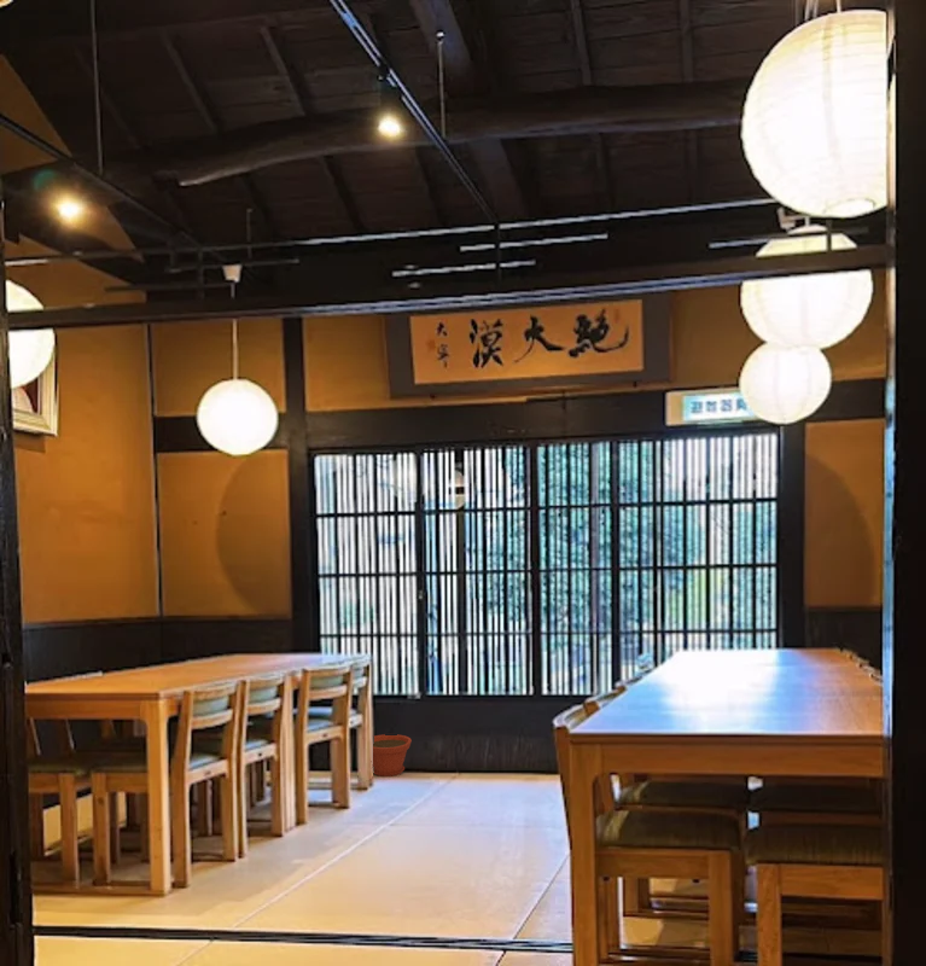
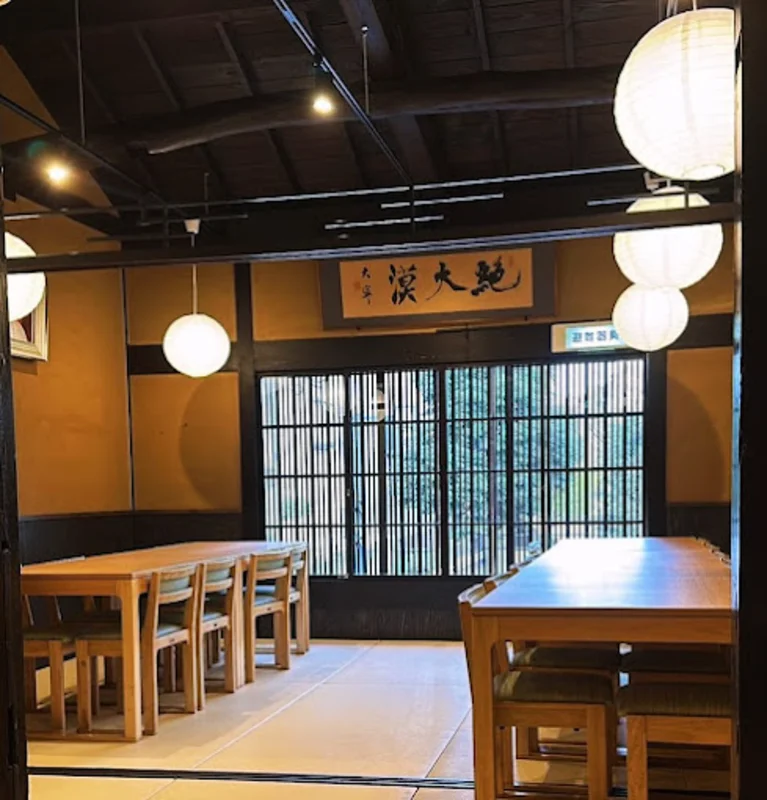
- plant pot [372,733,413,778]
